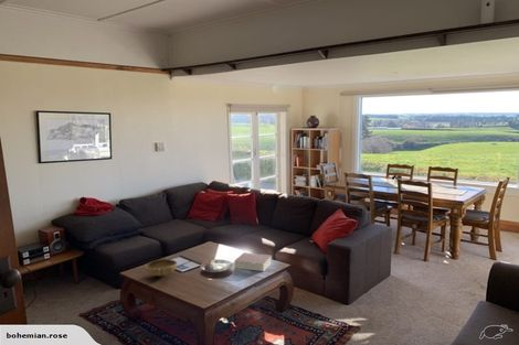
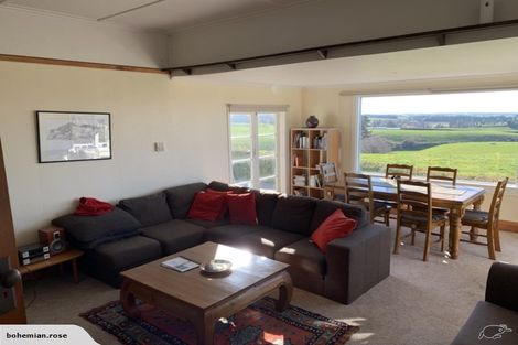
- bowl [144,257,178,278]
- book [233,251,273,272]
